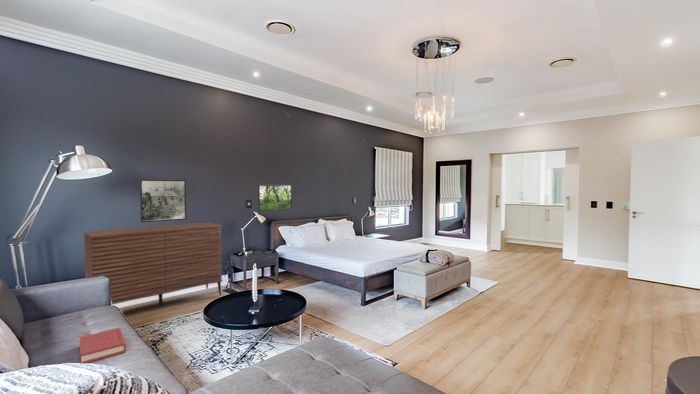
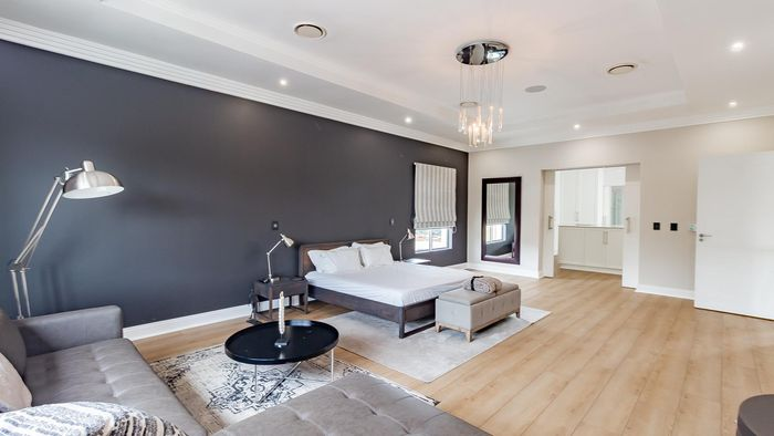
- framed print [139,179,188,223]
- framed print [257,184,293,212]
- sideboard [83,221,223,307]
- hardback book [79,327,127,364]
